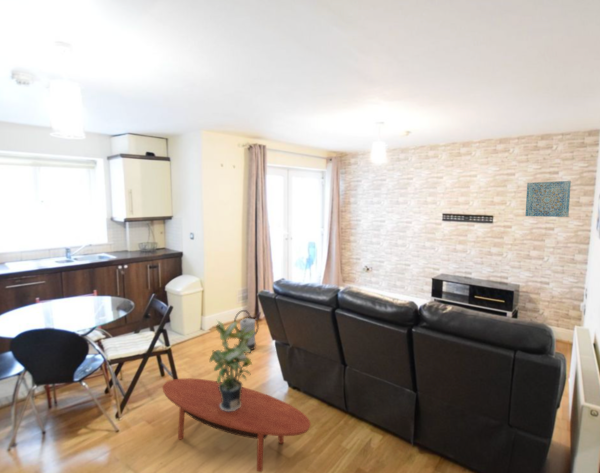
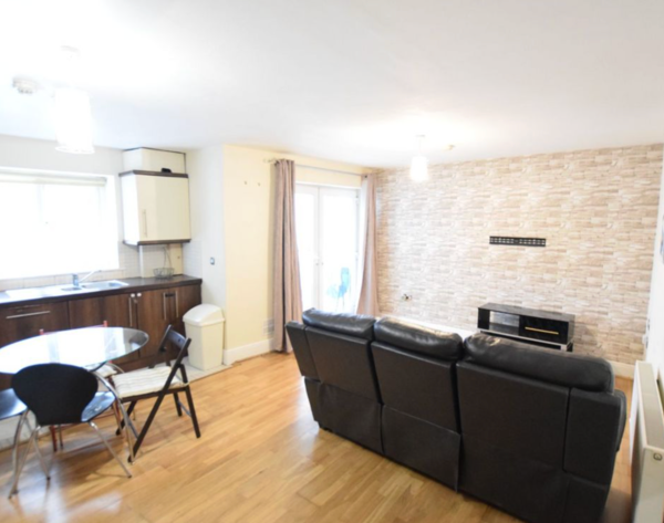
- watering can [233,309,262,351]
- potted plant [208,319,254,411]
- wall art [524,180,572,218]
- coffee table [162,377,312,473]
